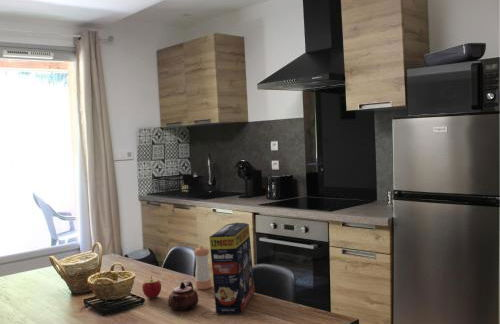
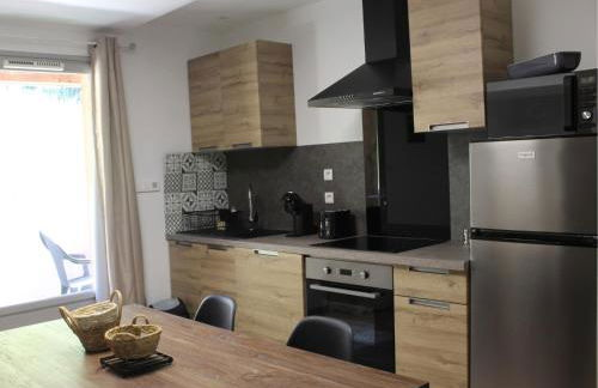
- teapot [167,280,199,312]
- cereal box [208,222,256,315]
- pepper shaker [193,245,212,290]
- apple [141,275,162,299]
